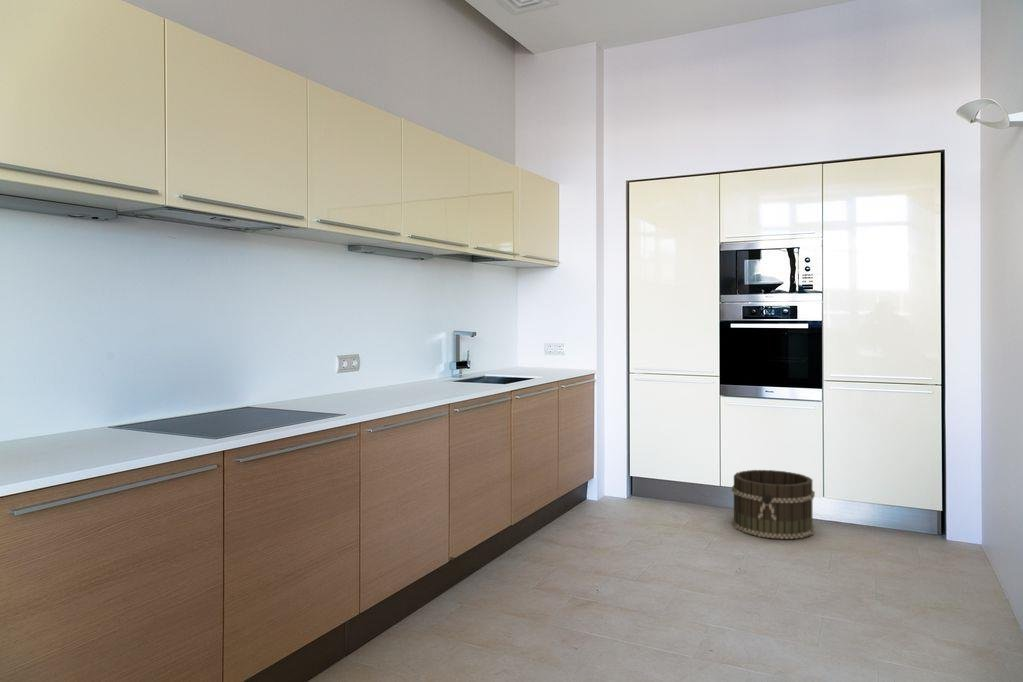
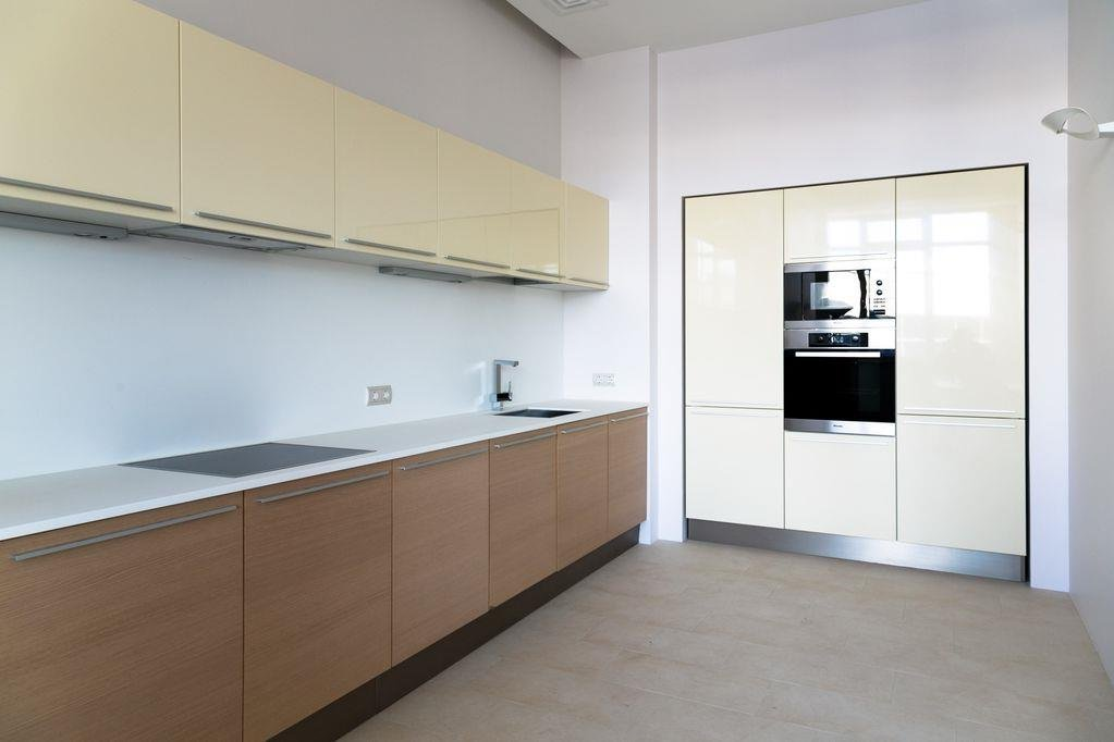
- bucket [731,469,816,540]
